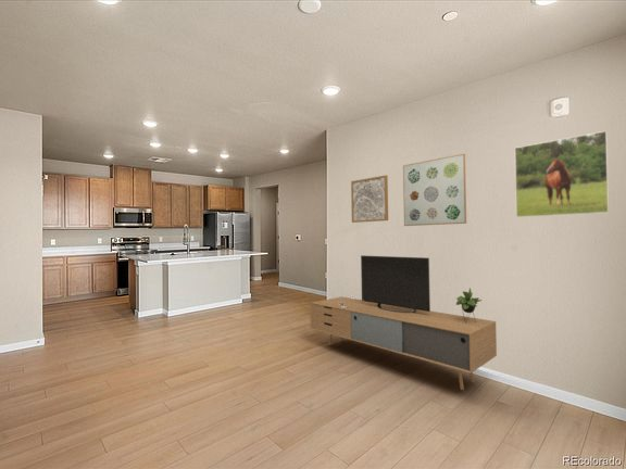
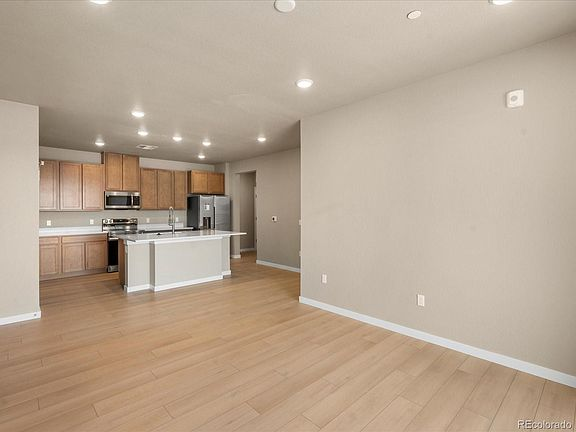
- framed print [514,130,611,218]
- wall art [350,174,389,224]
- wall art [402,153,467,227]
- media console [310,254,498,391]
